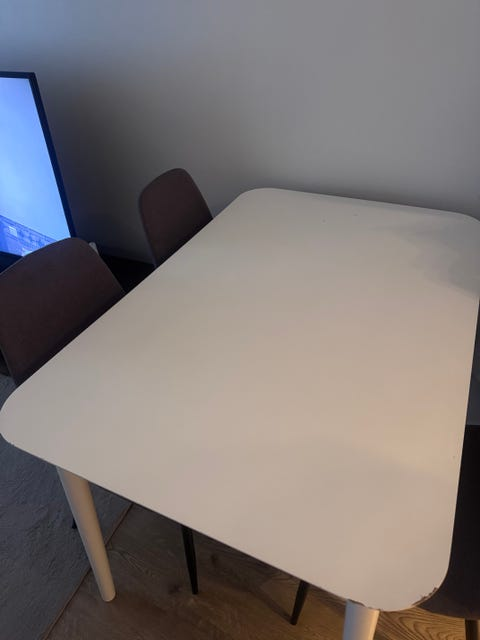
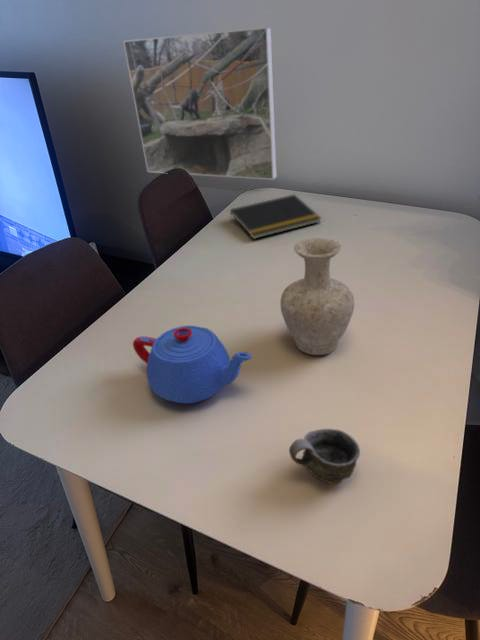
+ teapot [132,324,253,405]
+ cup [288,428,361,486]
+ vase [279,237,355,356]
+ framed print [122,26,278,181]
+ notepad [229,194,322,240]
